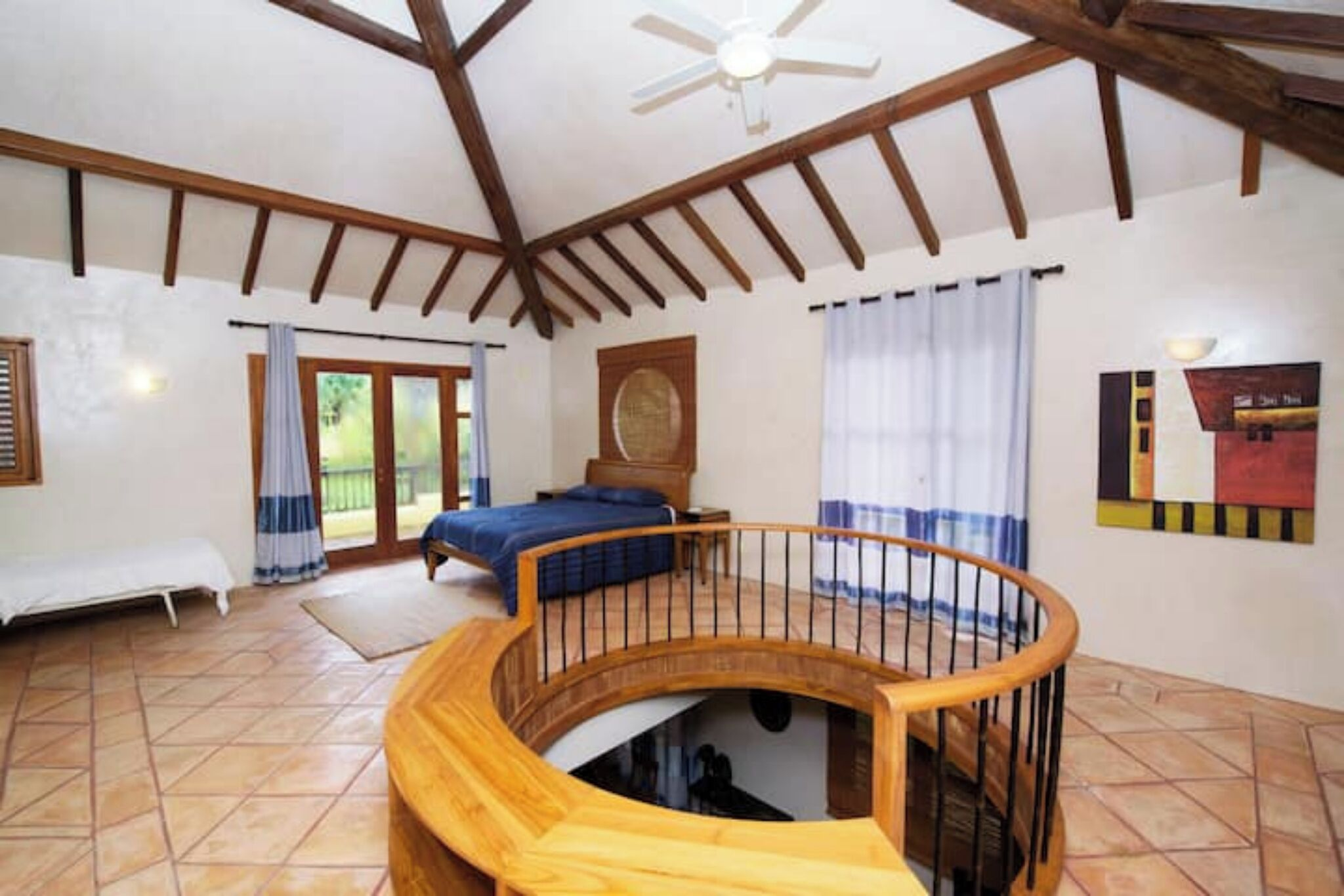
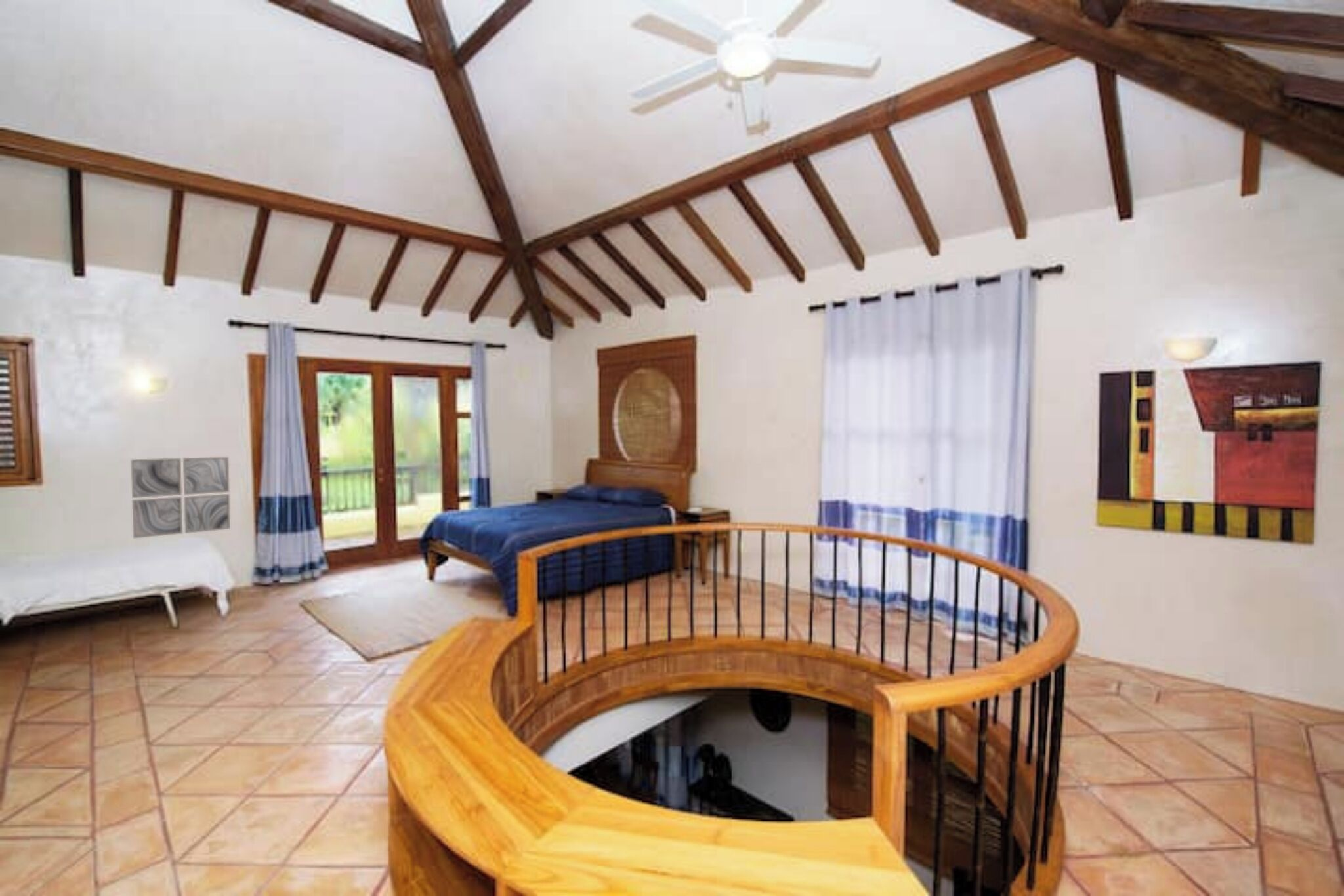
+ wall art [131,457,231,539]
